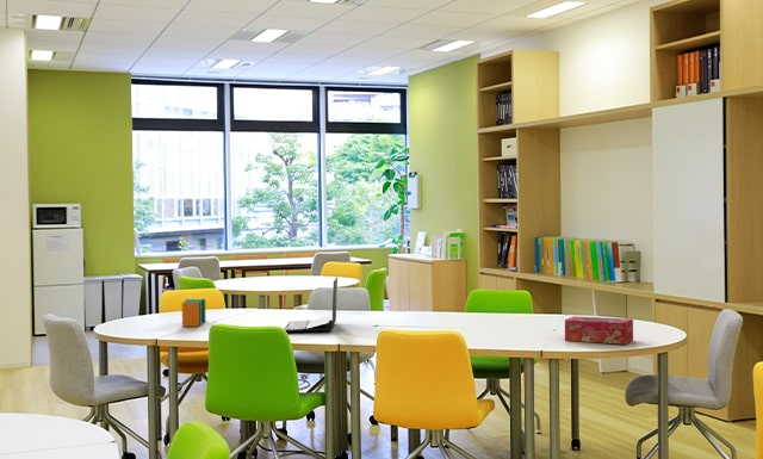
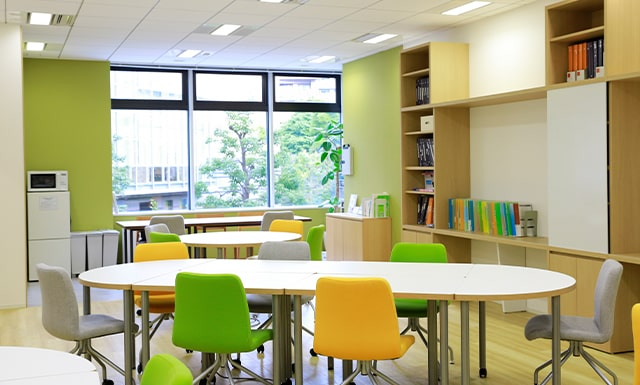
- laptop [284,275,339,333]
- book [181,298,207,328]
- tissue box [564,315,634,346]
